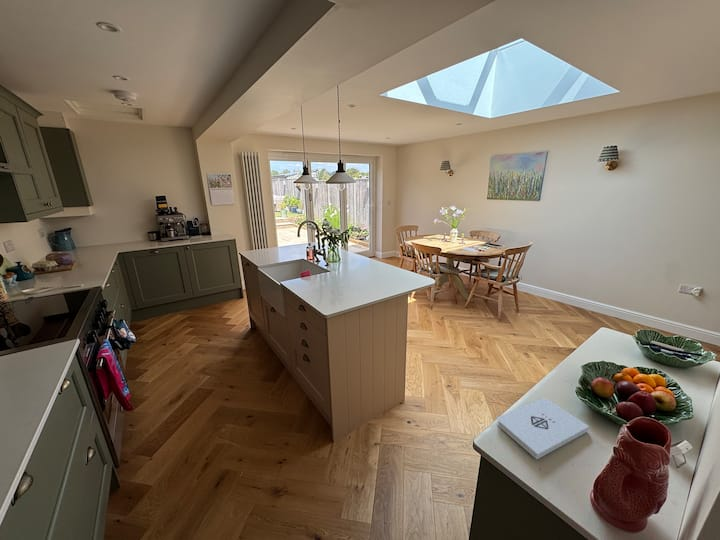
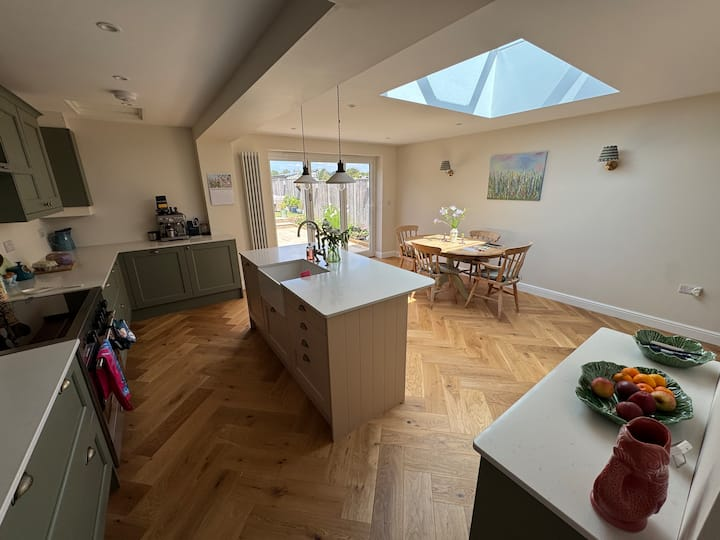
- notepad [496,397,590,460]
